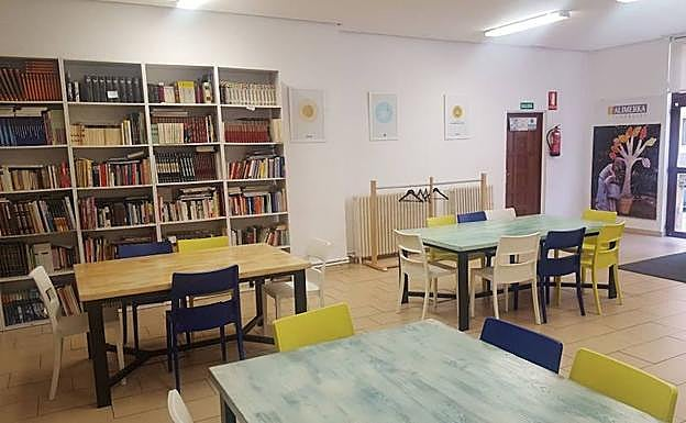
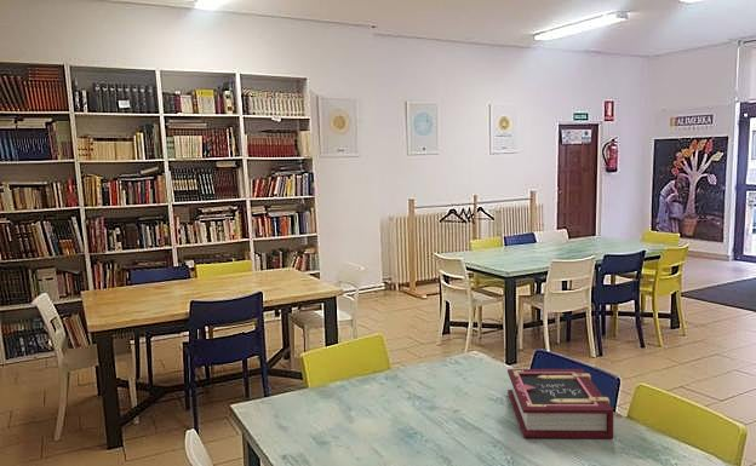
+ book [506,368,614,439]
